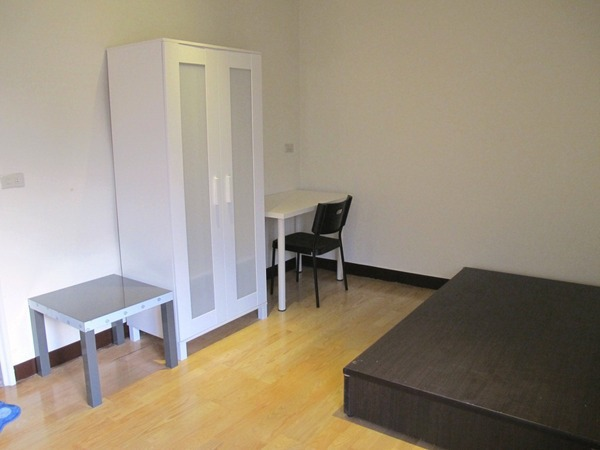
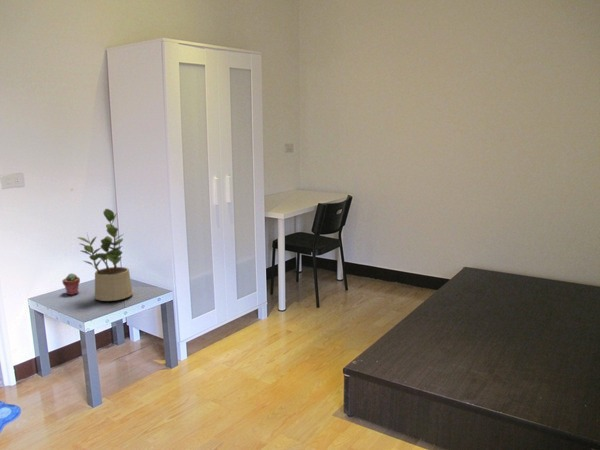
+ potted plant [77,208,133,302]
+ potted succulent [61,272,81,296]
